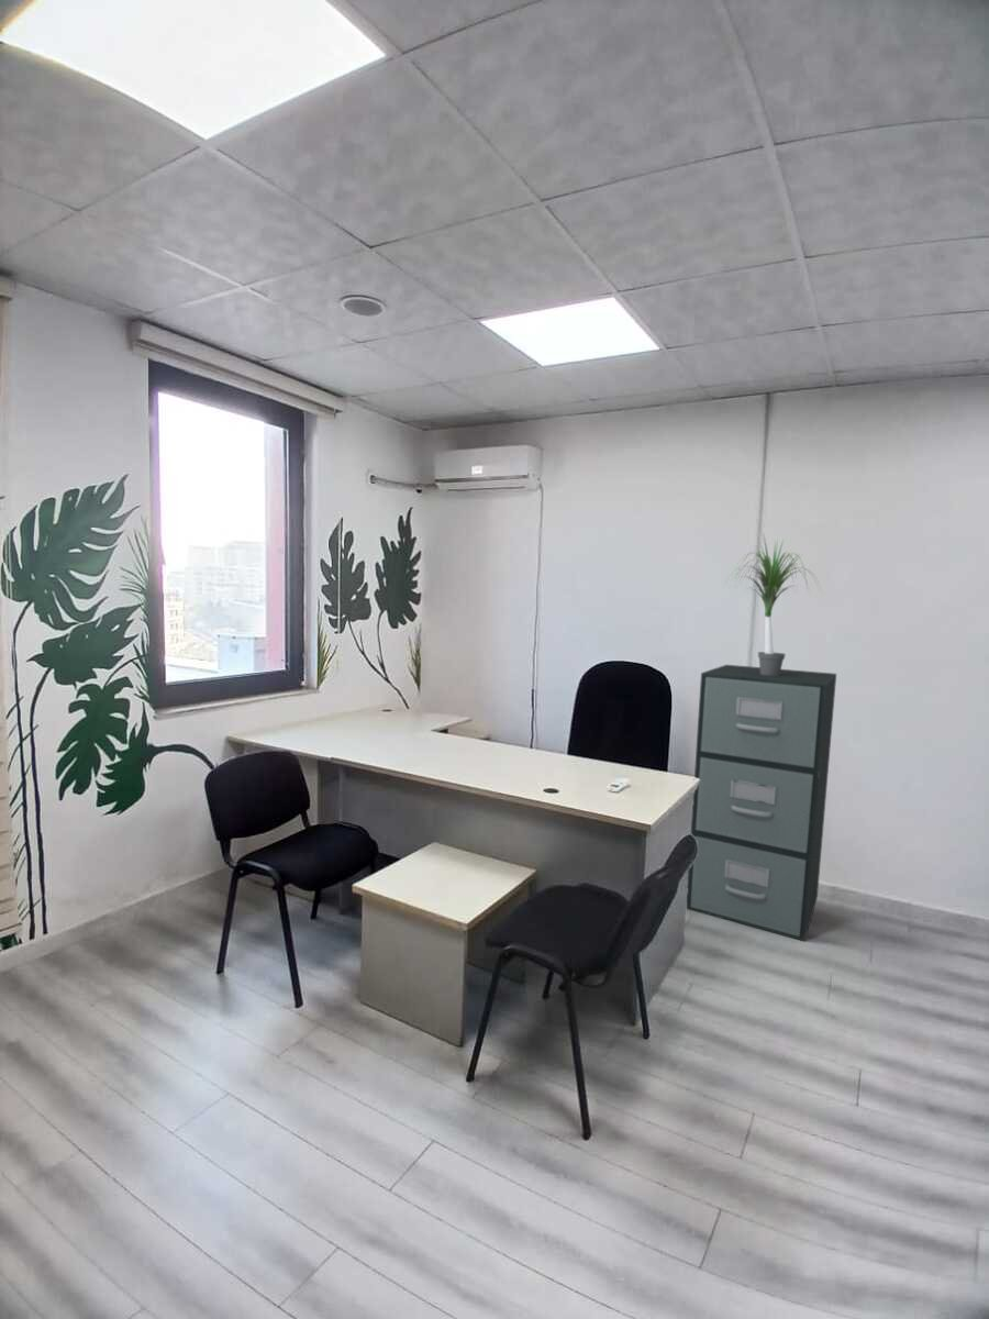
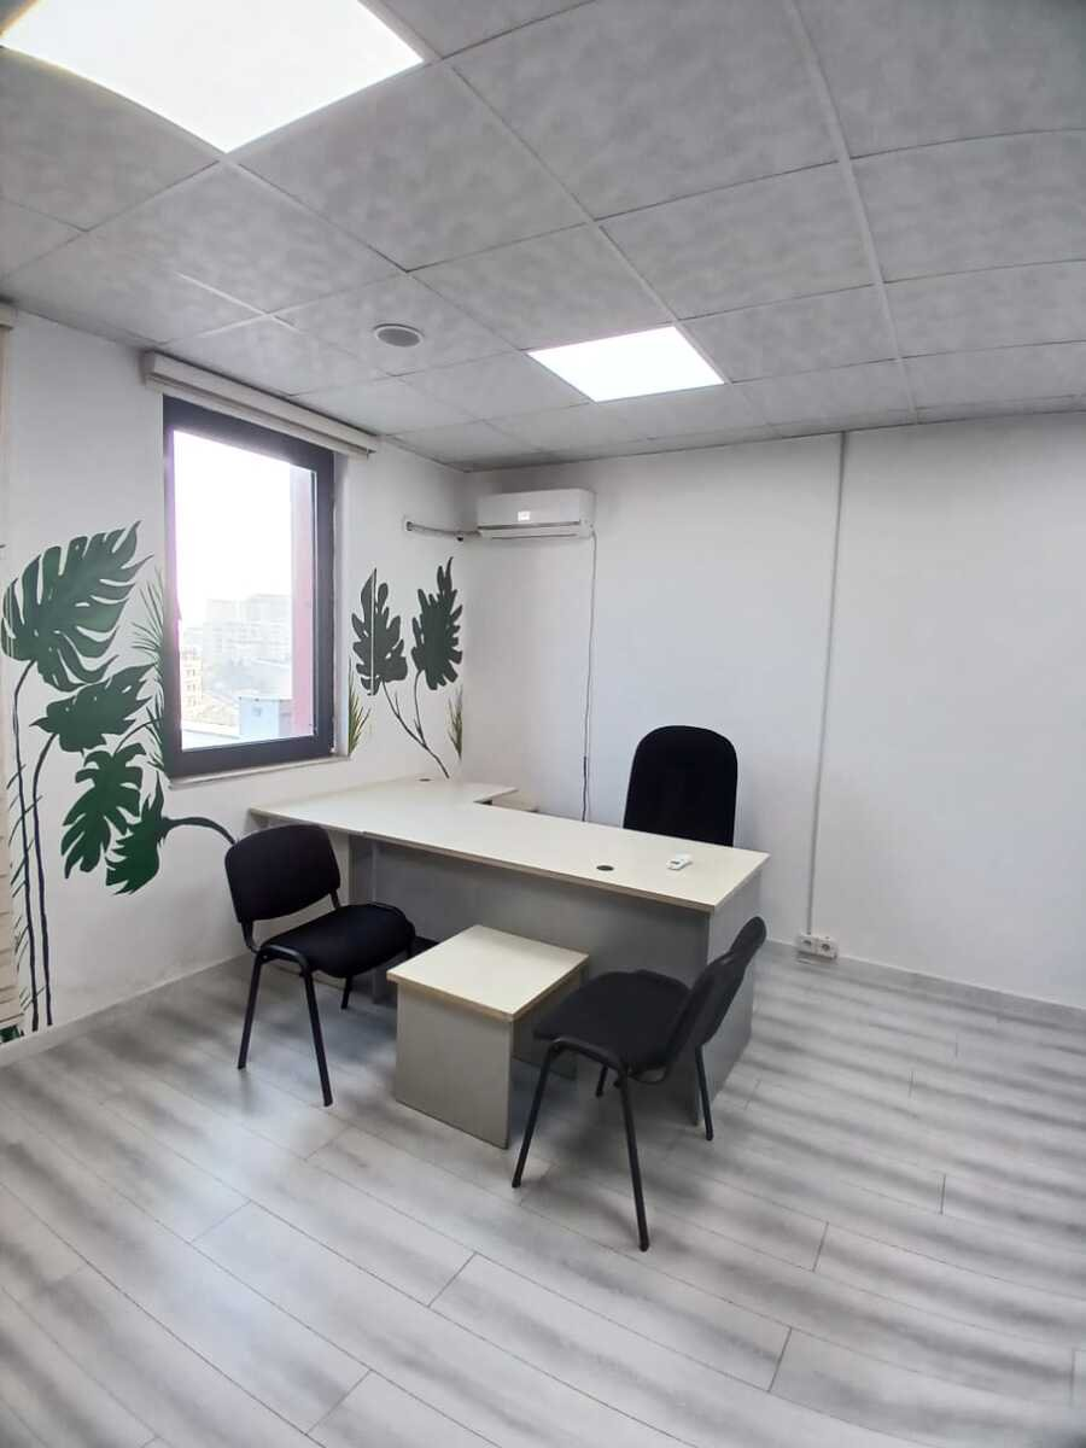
- potted plant [724,534,824,676]
- filing cabinet [686,664,837,942]
